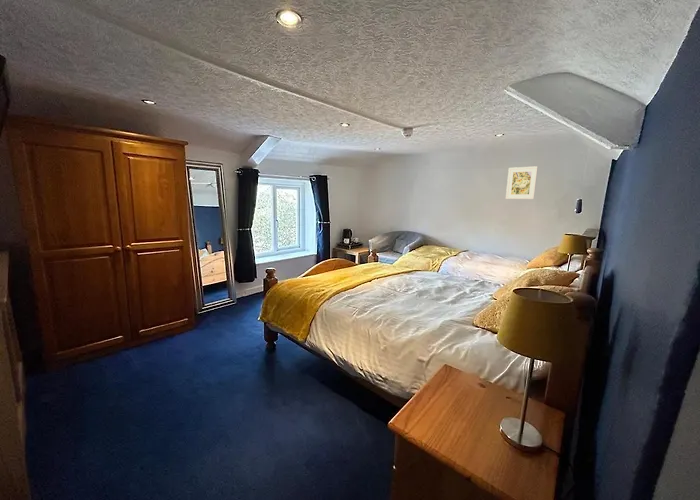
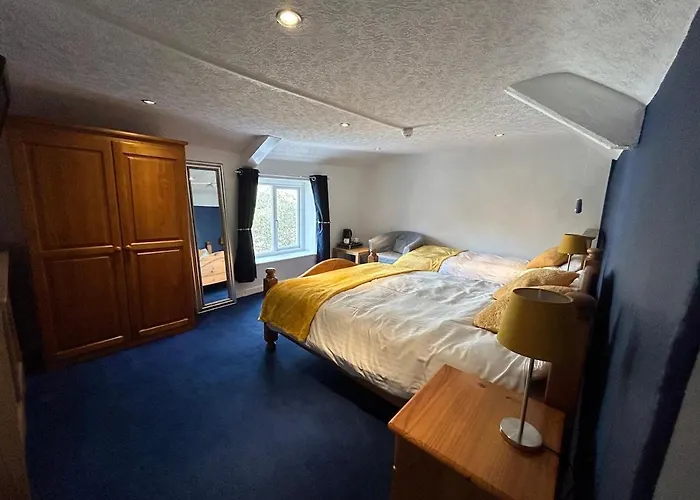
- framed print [505,165,539,200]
